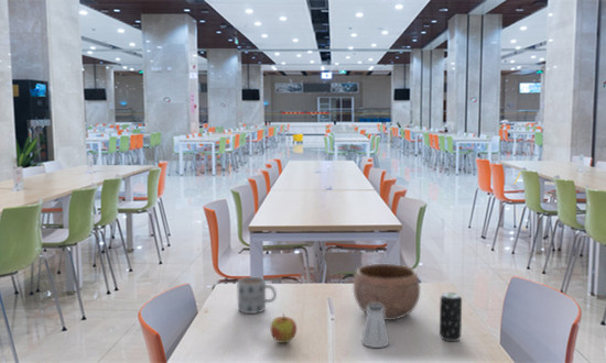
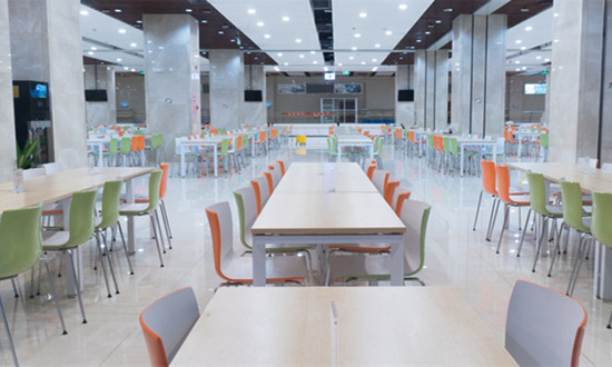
- mug [236,276,278,315]
- bowl [353,263,421,321]
- beverage can [439,292,463,342]
- apple [269,312,297,344]
- saltshaker [360,304,390,349]
